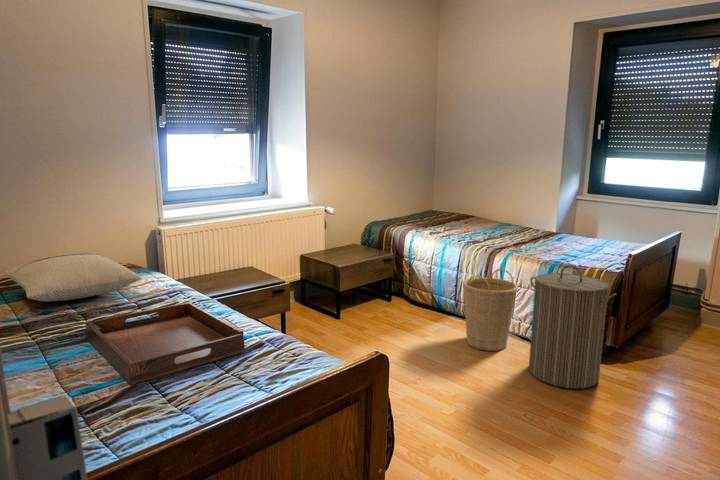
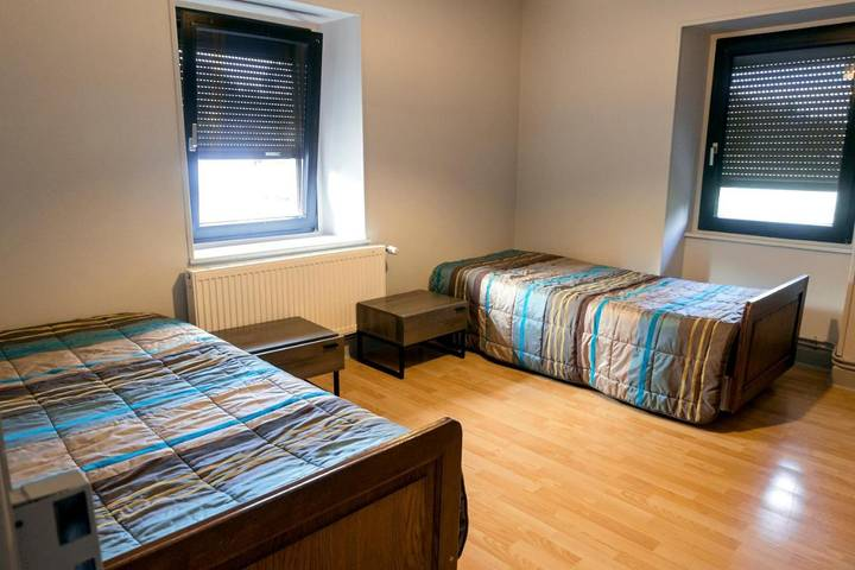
- basket [462,268,519,352]
- pillow [3,252,142,302]
- serving tray [84,301,245,386]
- laundry hamper [528,264,618,390]
